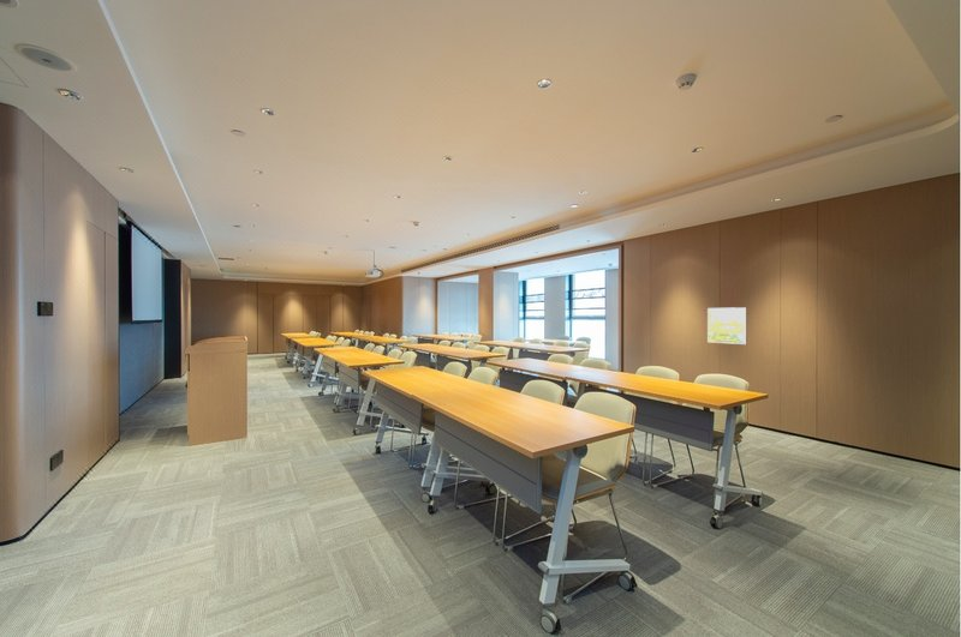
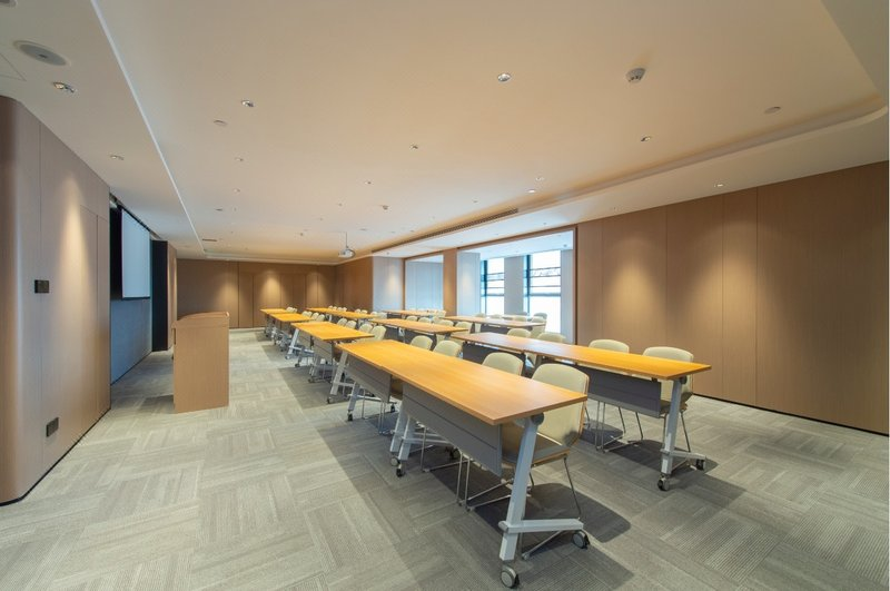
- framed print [706,306,747,345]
